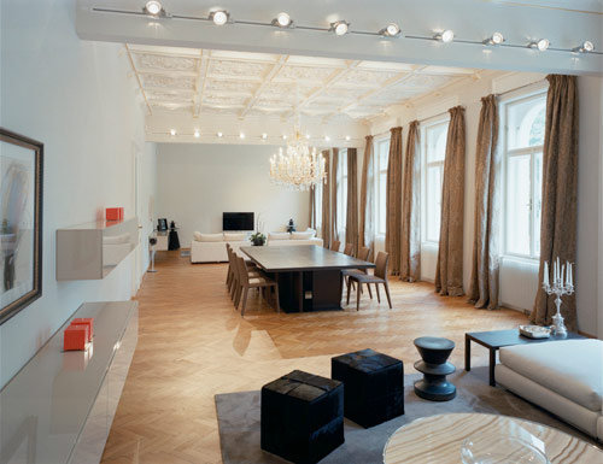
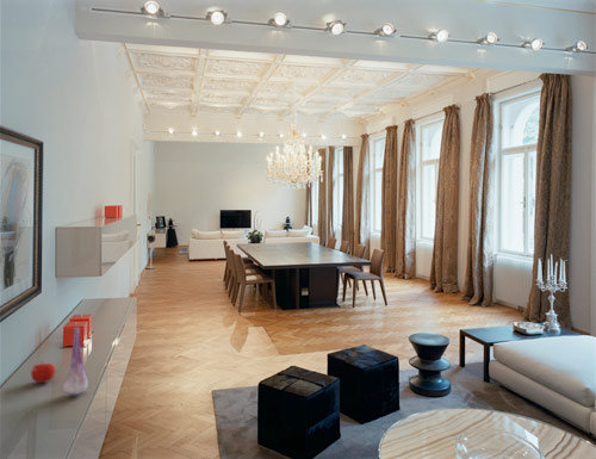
+ vase [61,325,89,396]
+ fruit [30,360,57,384]
